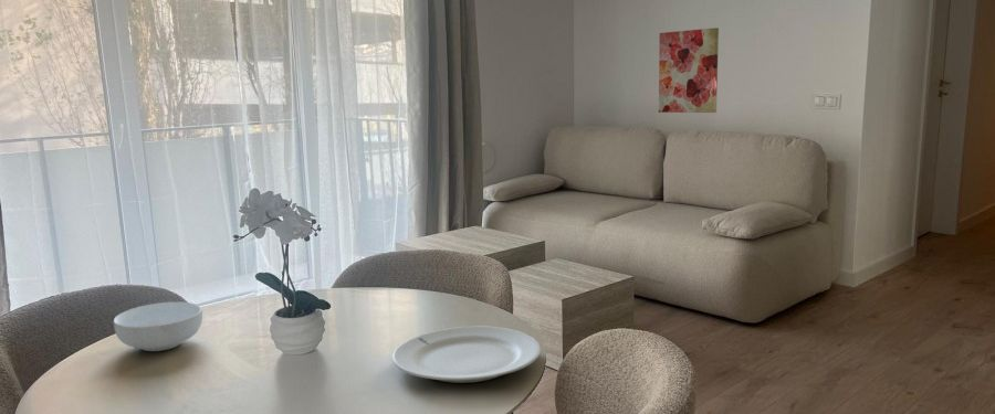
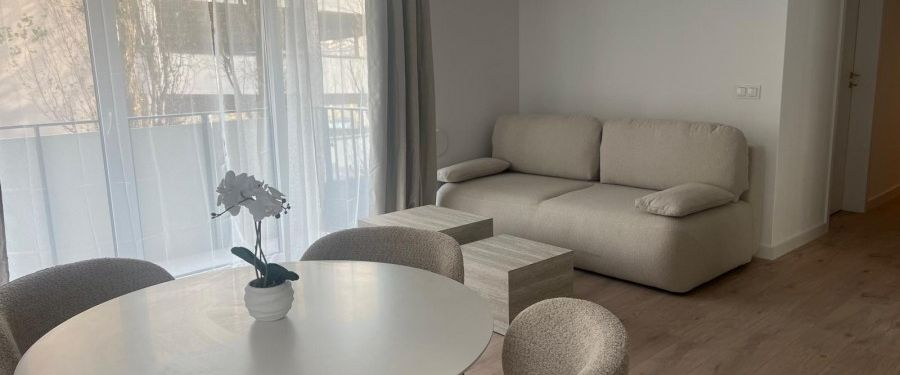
- chinaware [391,325,542,384]
- cereal bowl [113,301,203,352]
- wall art [658,26,720,114]
